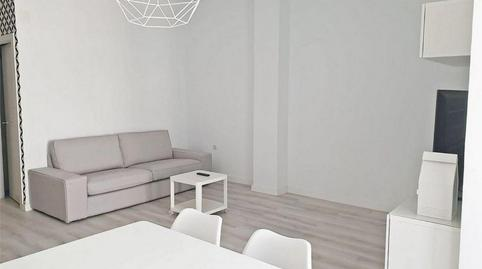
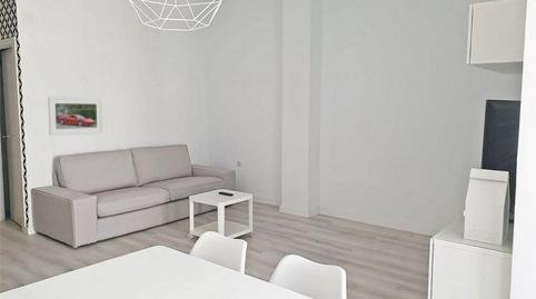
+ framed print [47,96,103,137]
